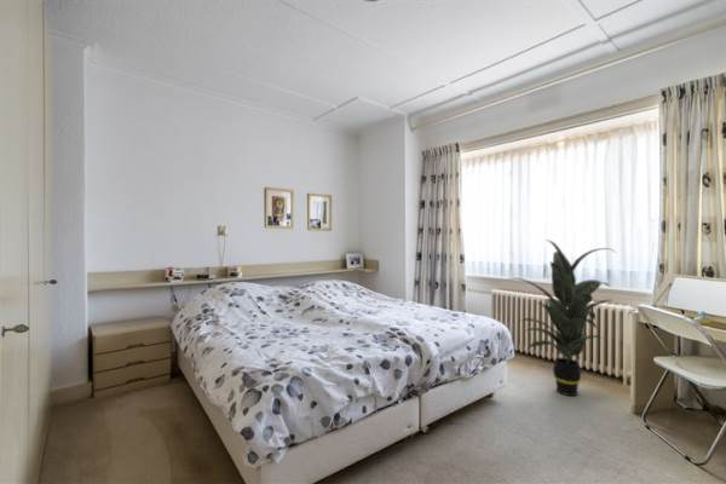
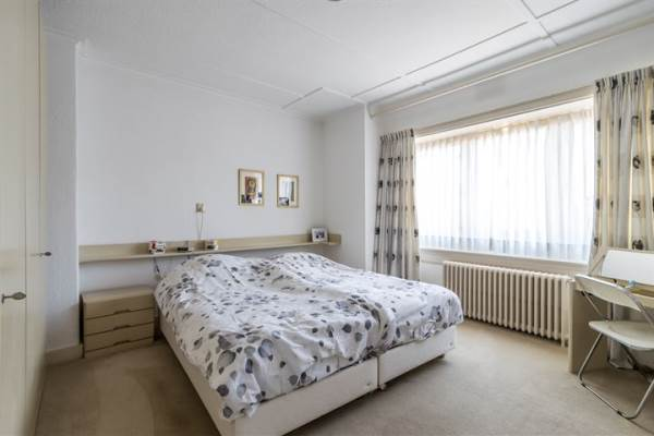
- indoor plant [507,238,616,397]
